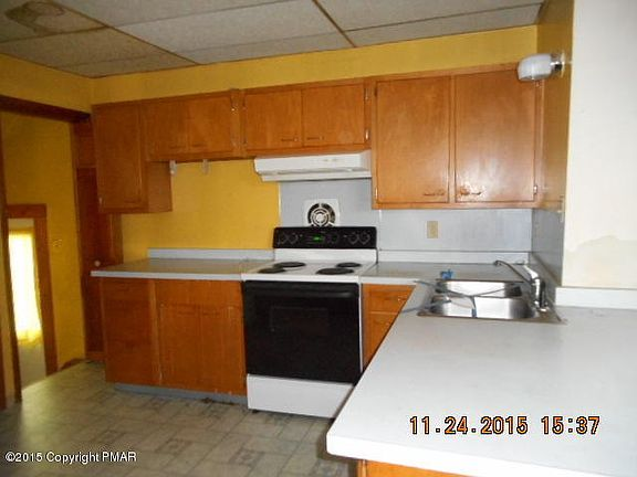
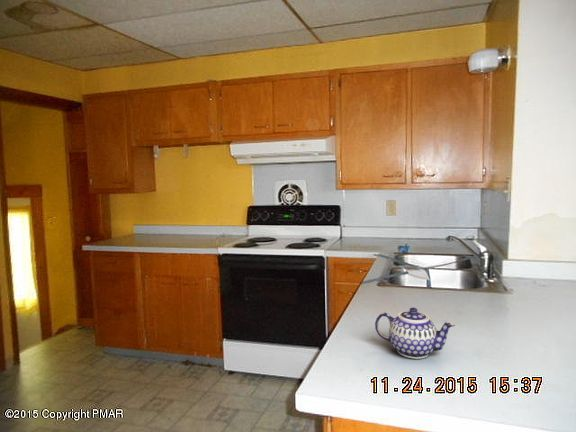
+ teapot [374,307,456,360]
